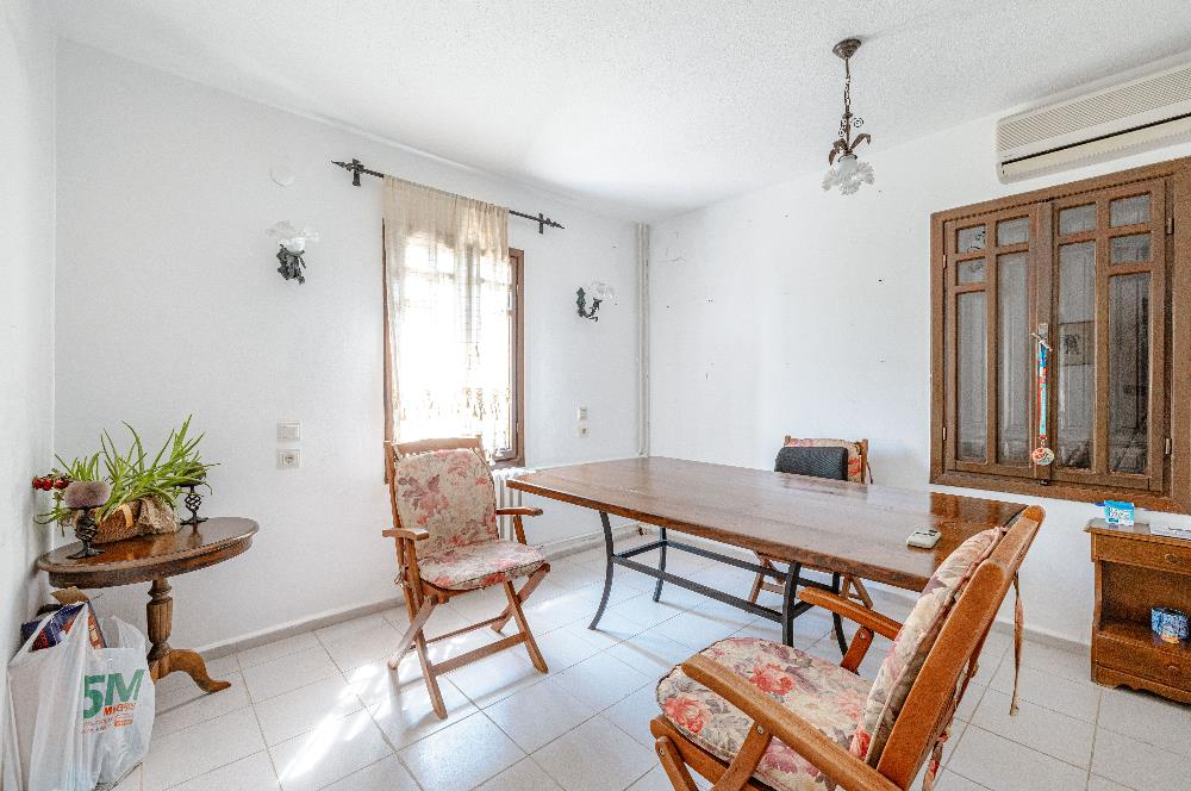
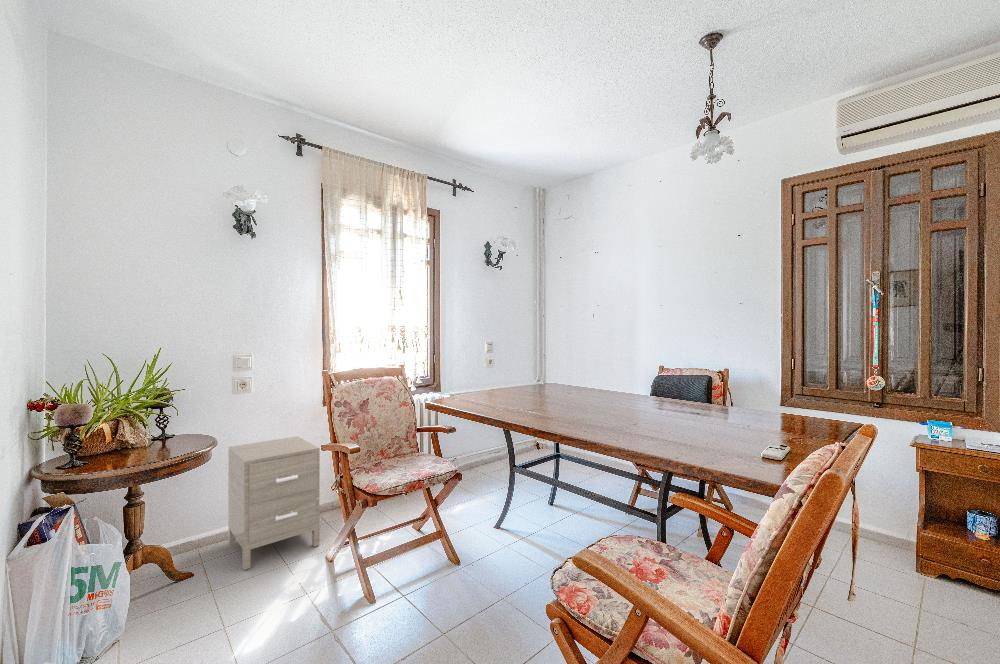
+ nightstand [227,435,321,571]
